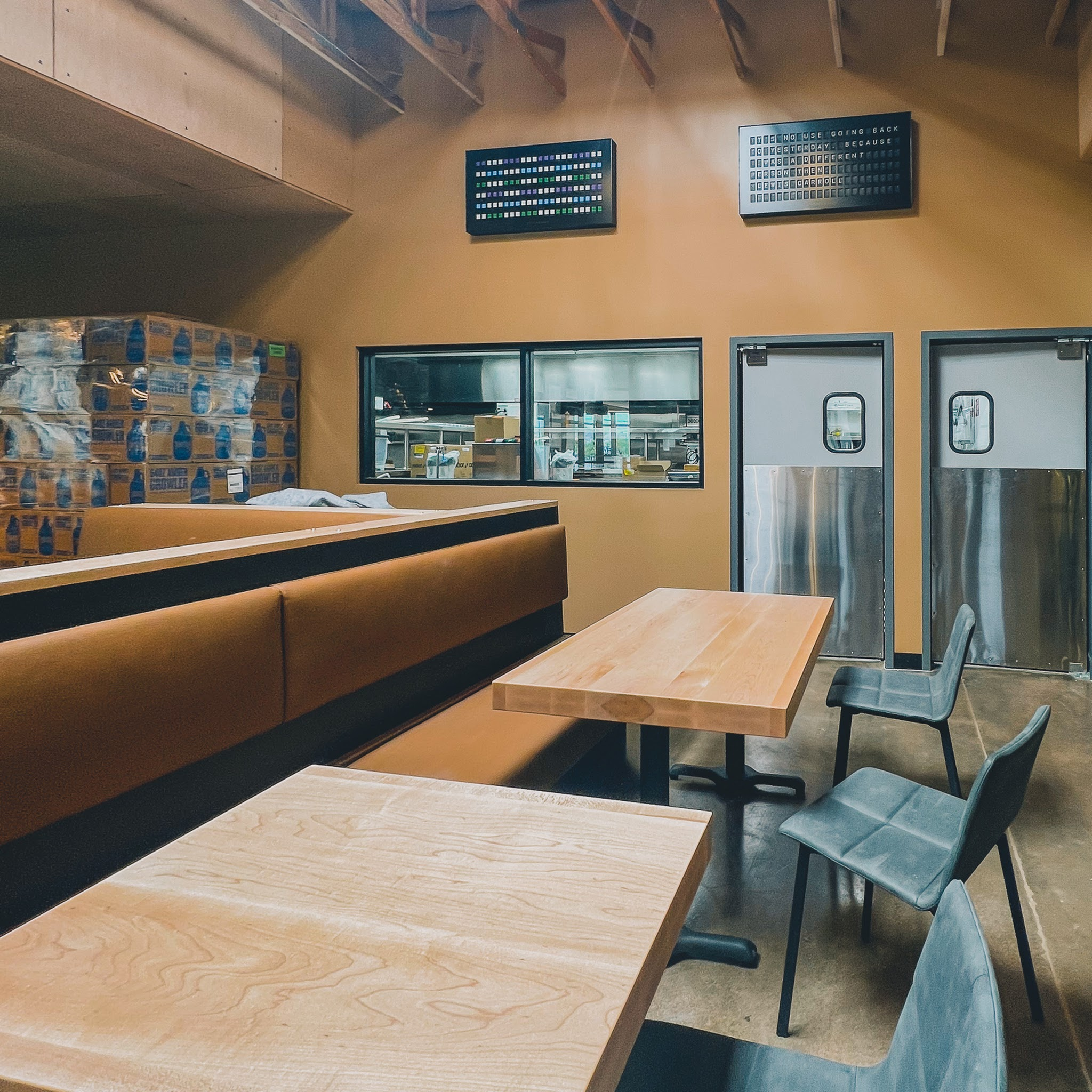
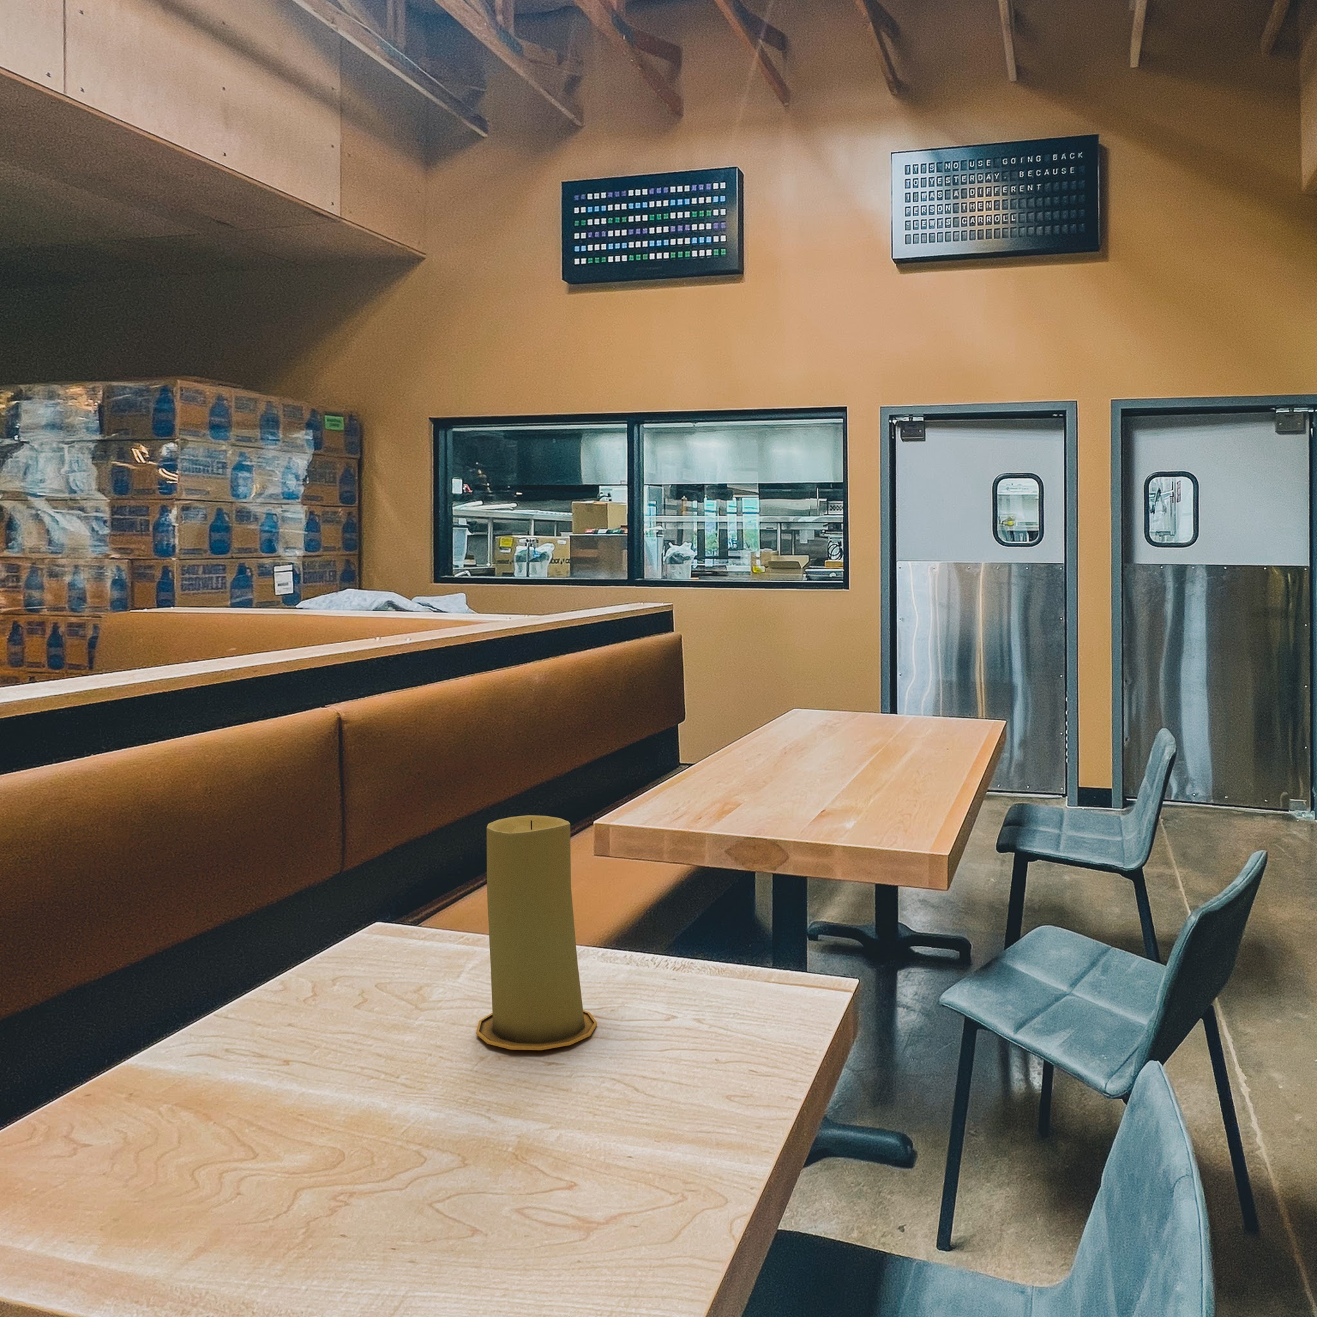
+ candle [475,815,597,1050]
